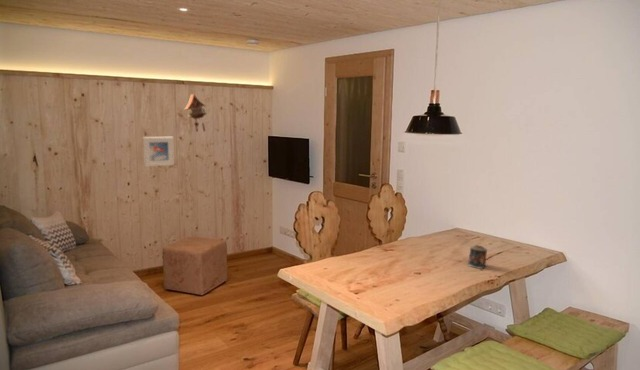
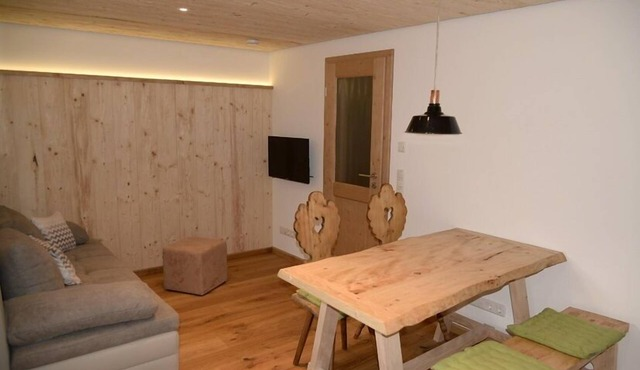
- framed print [142,136,175,168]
- candle [467,244,488,270]
- cuckoo clock [183,93,207,133]
